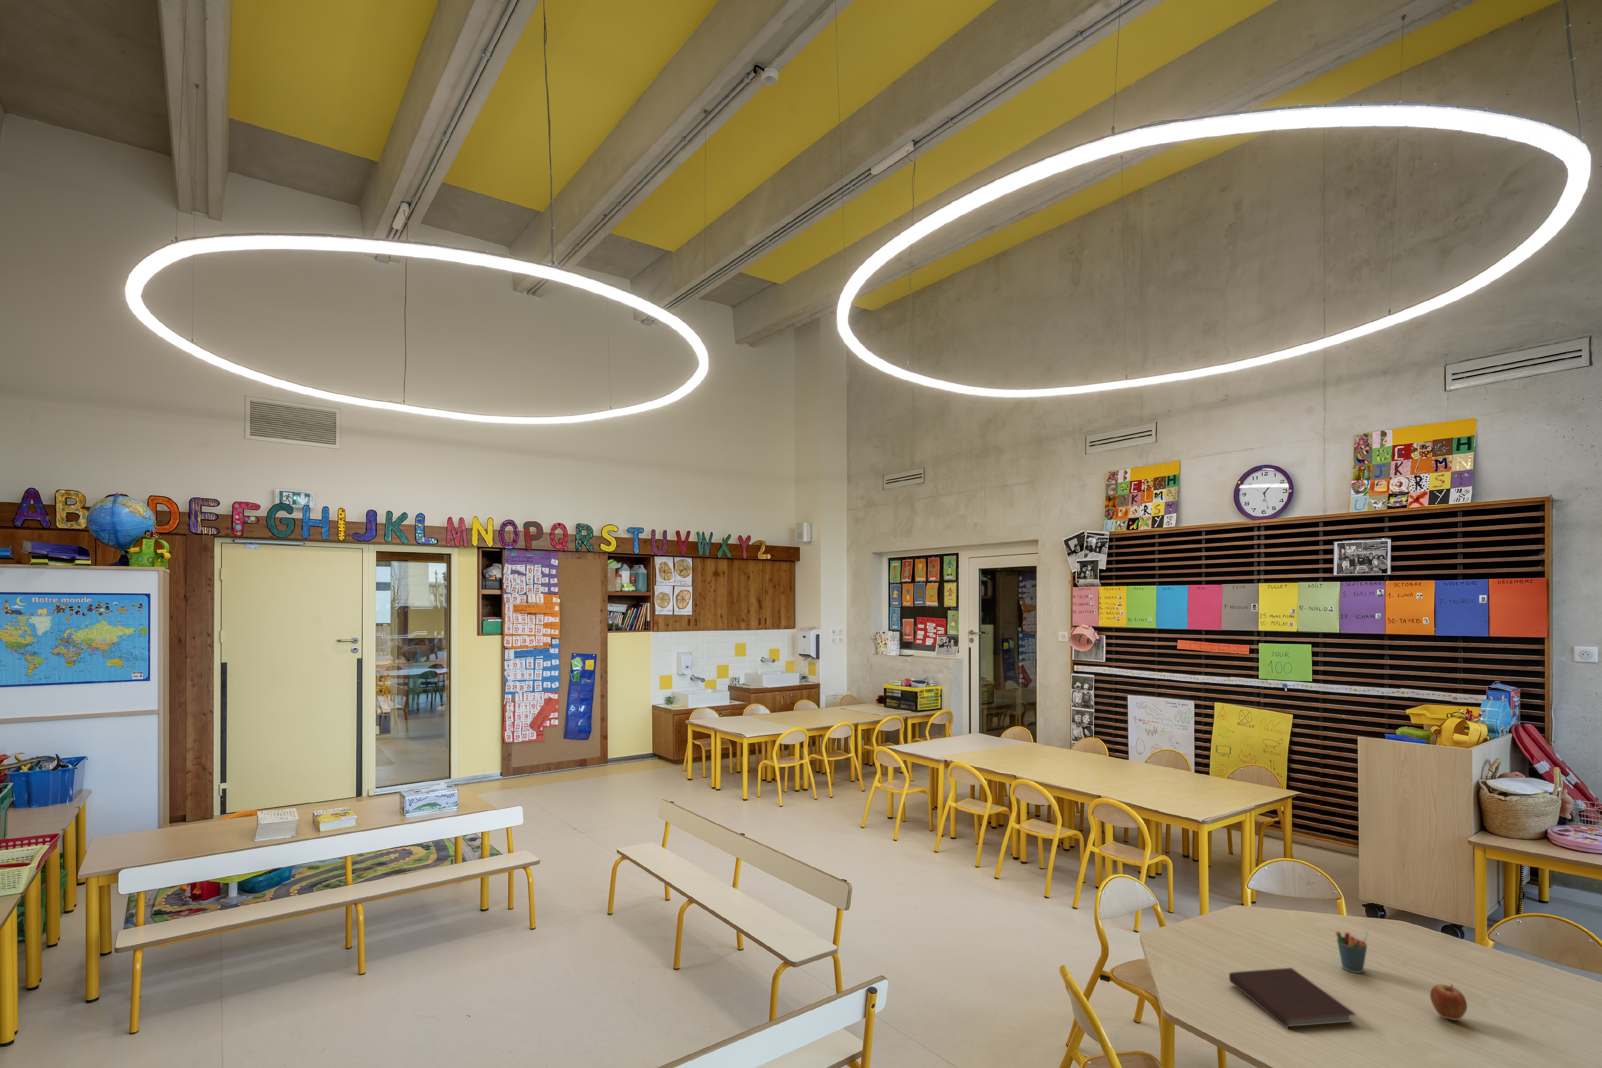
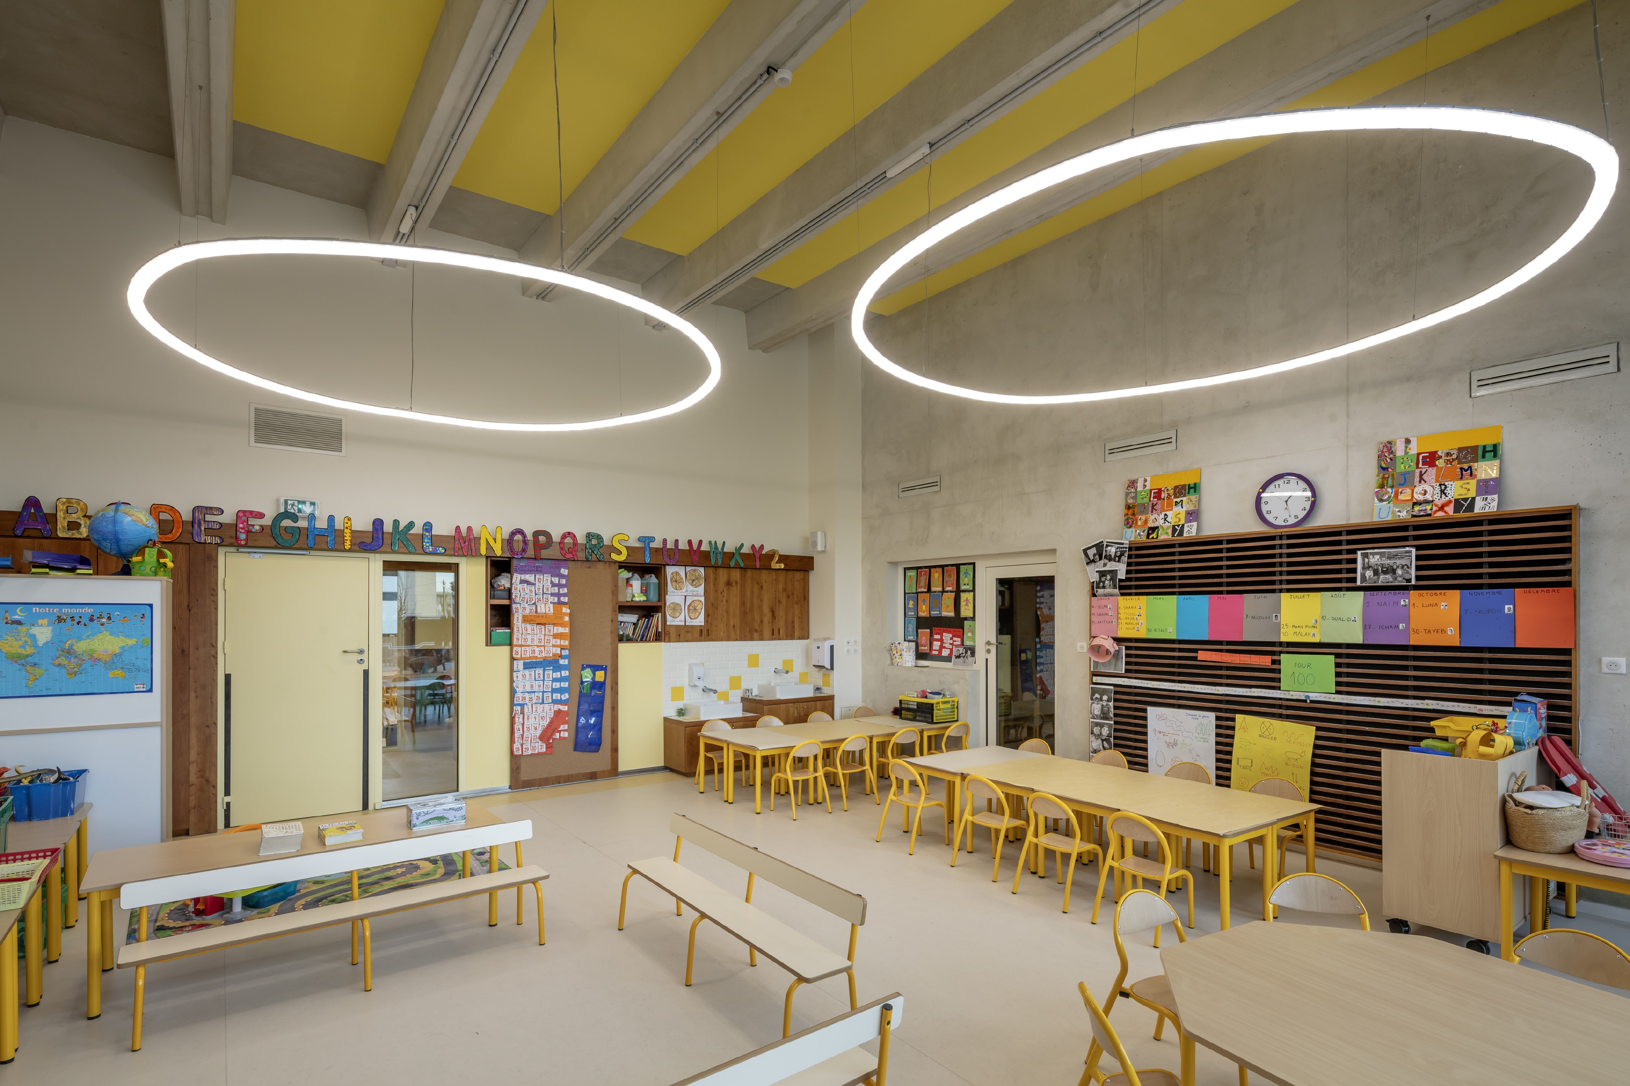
- pen holder [1335,930,1368,974]
- apple [1429,983,1467,1020]
- notebook [1229,968,1358,1030]
